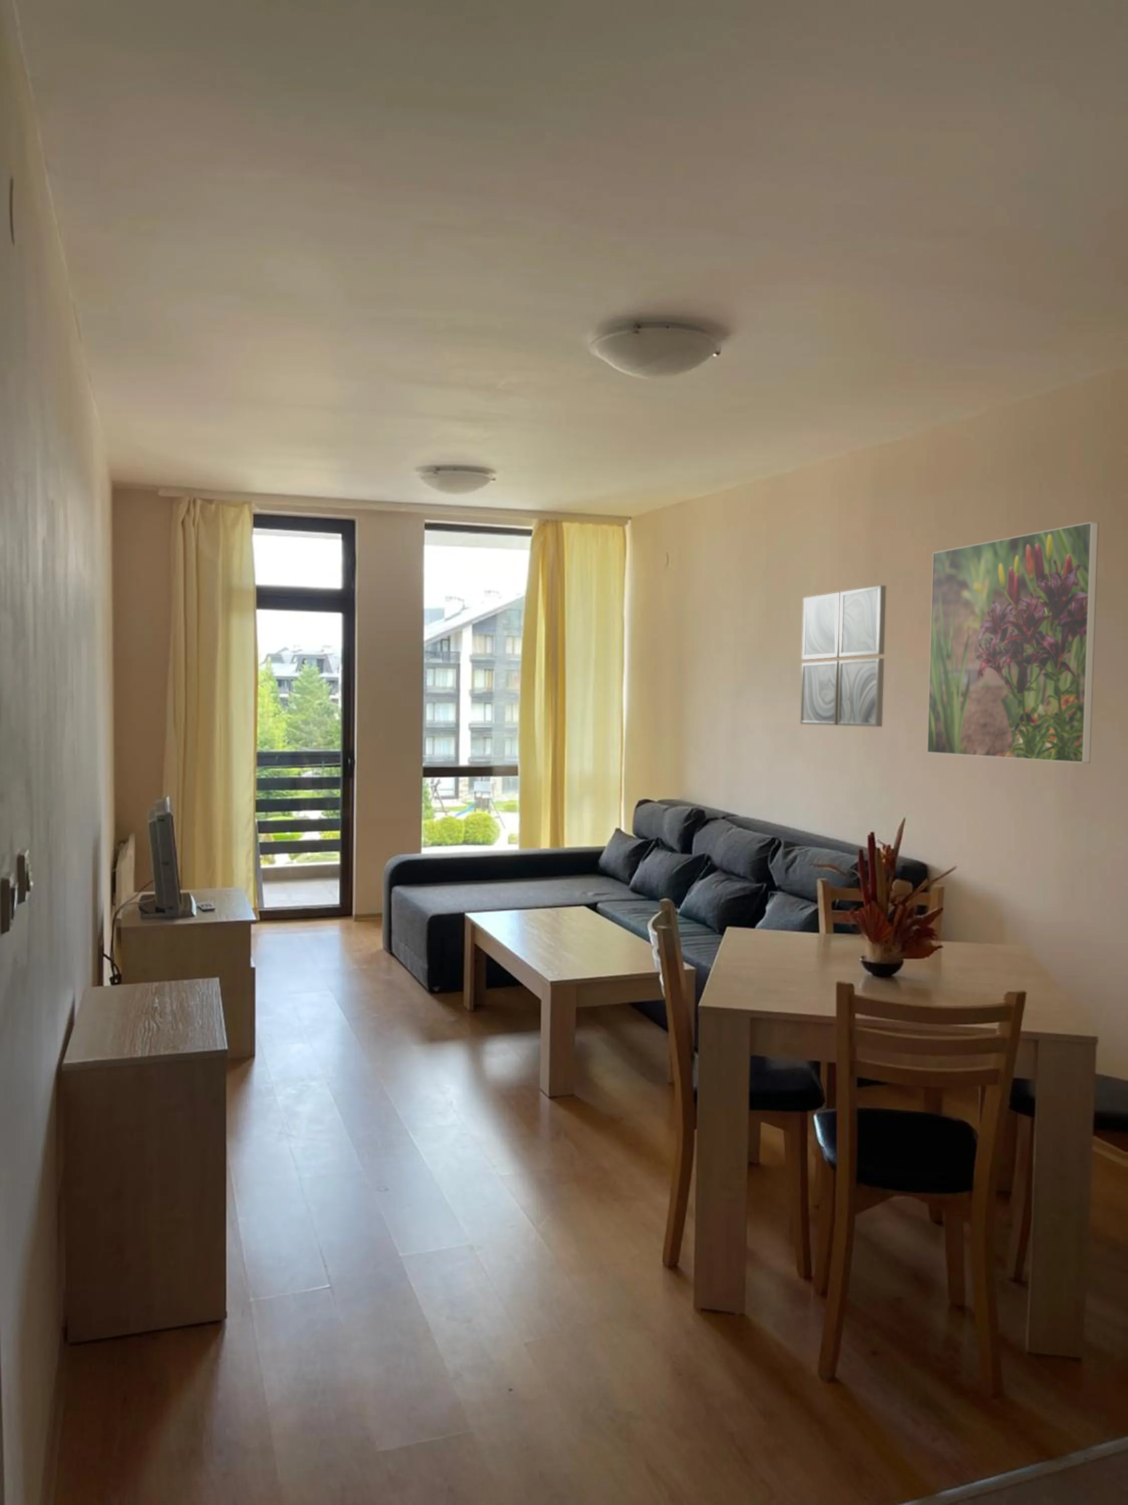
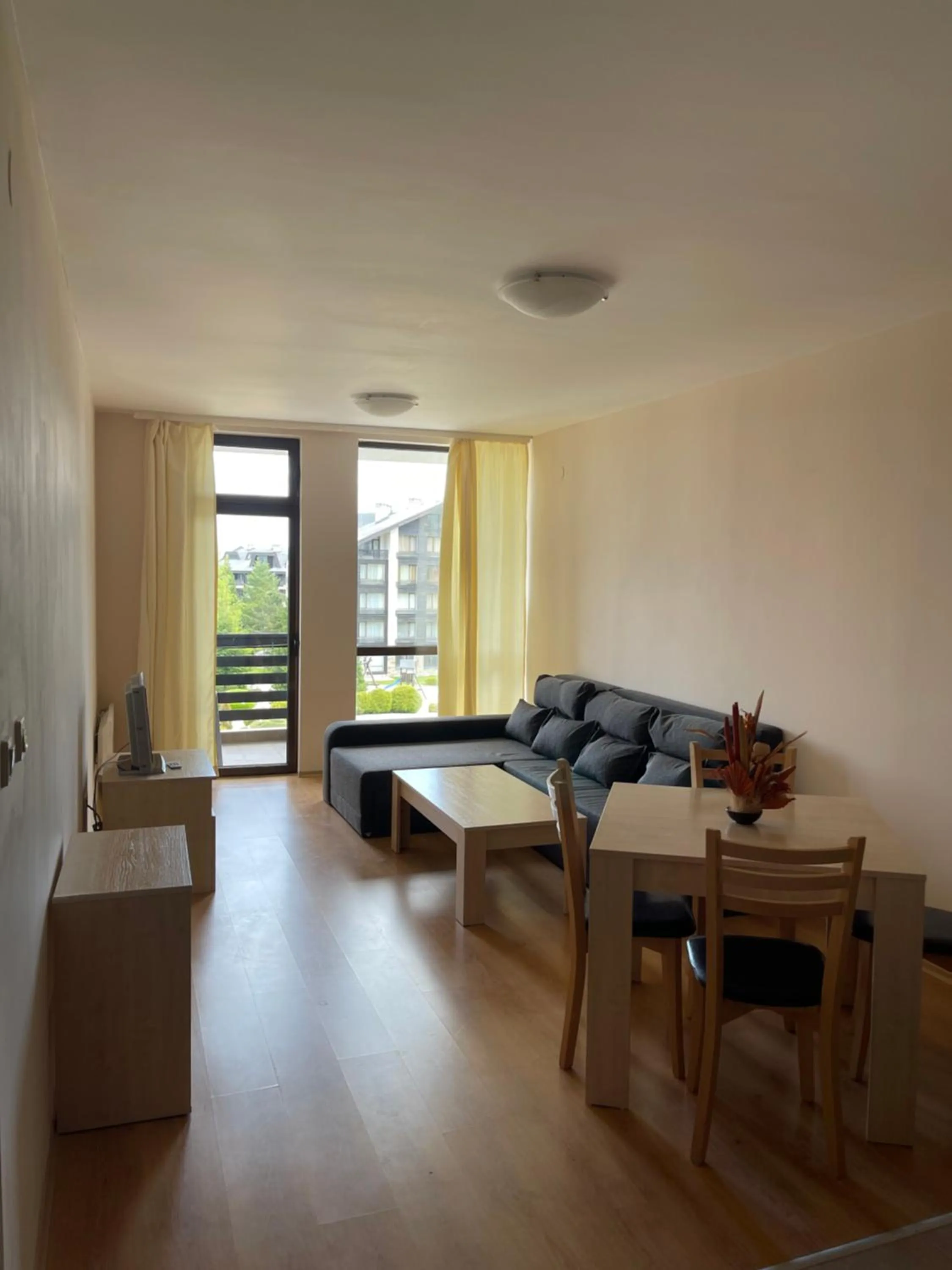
- wall art [800,585,886,728]
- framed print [927,521,1100,763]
